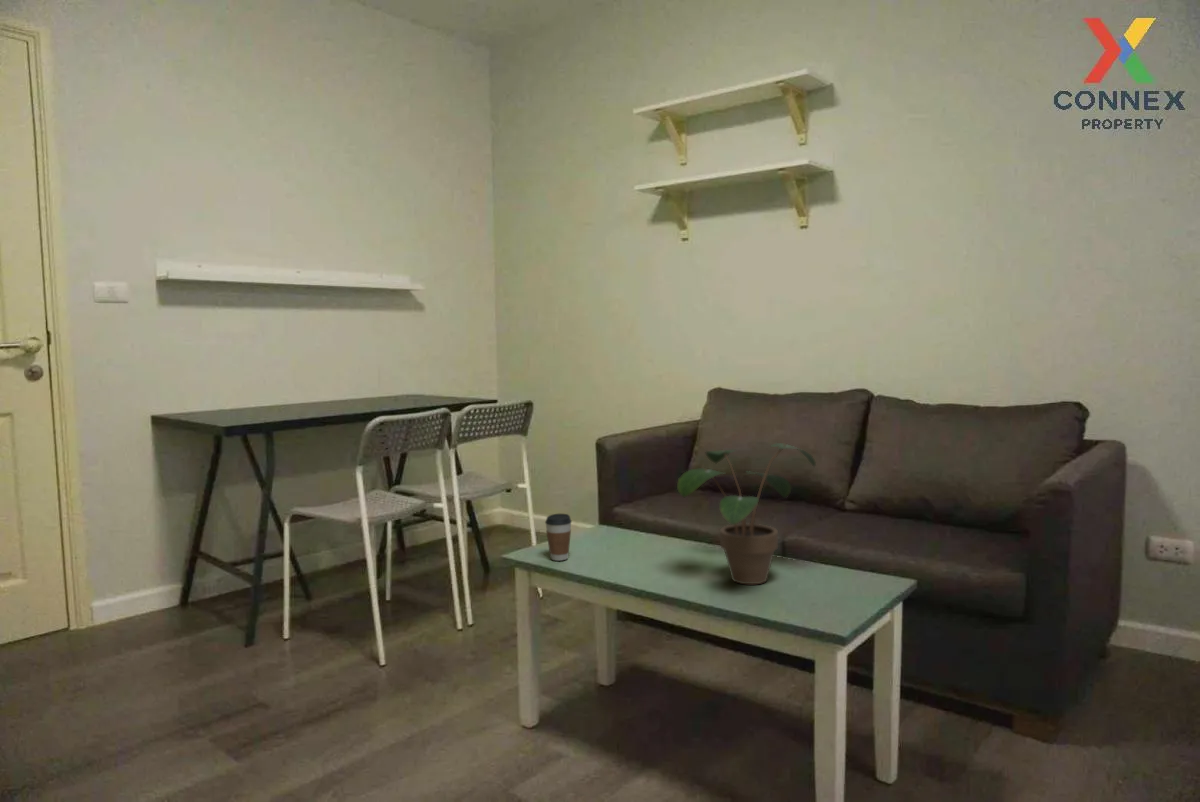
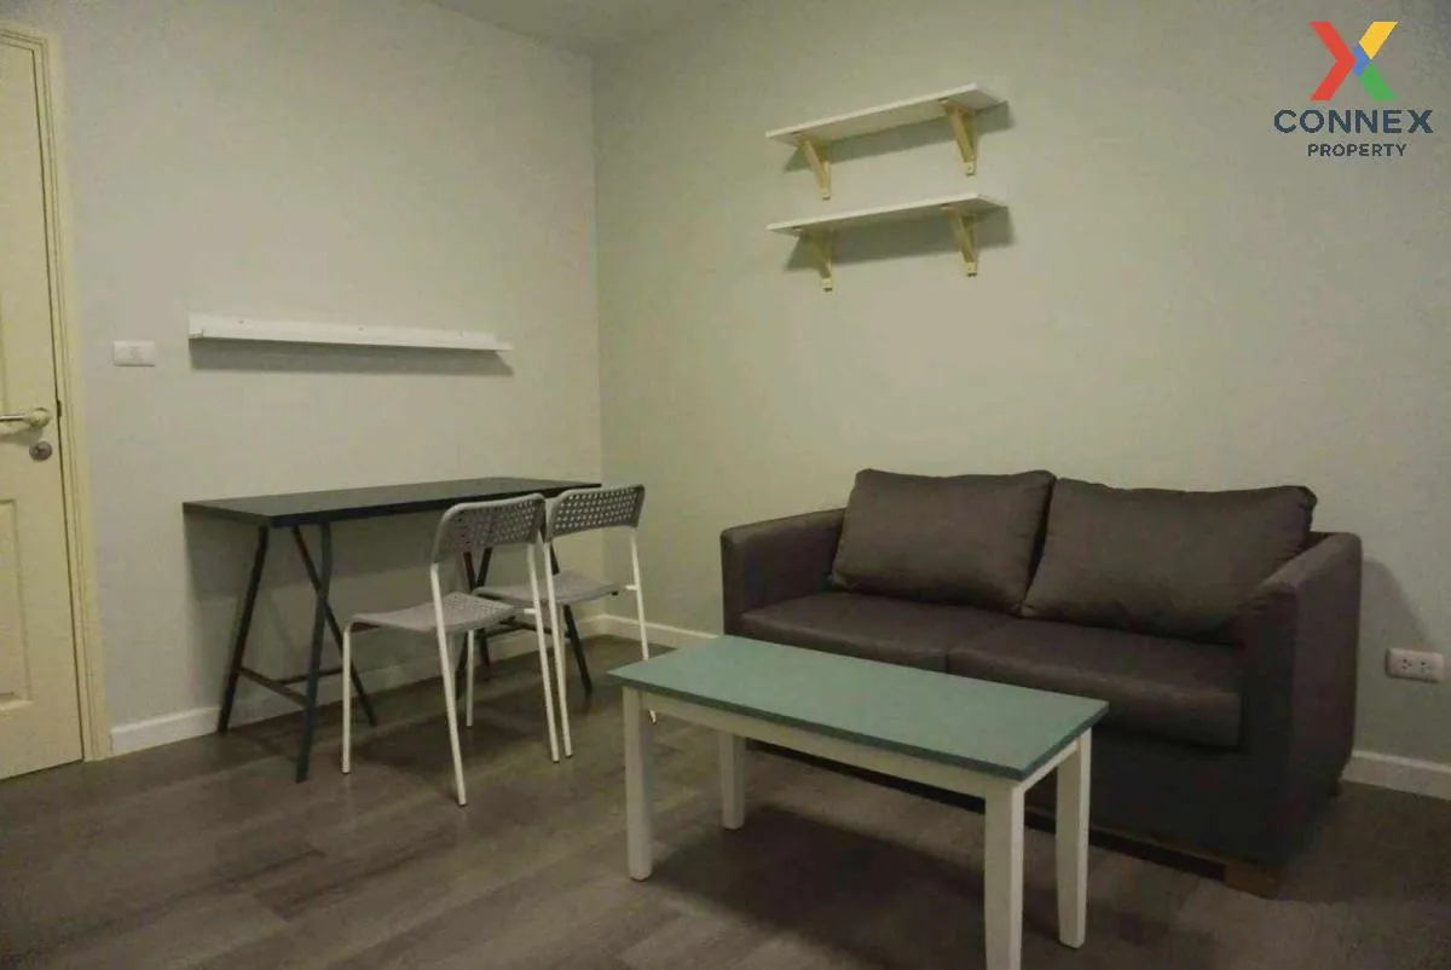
- potted plant [676,442,817,585]
- coffee cup [544,513,573,562]
